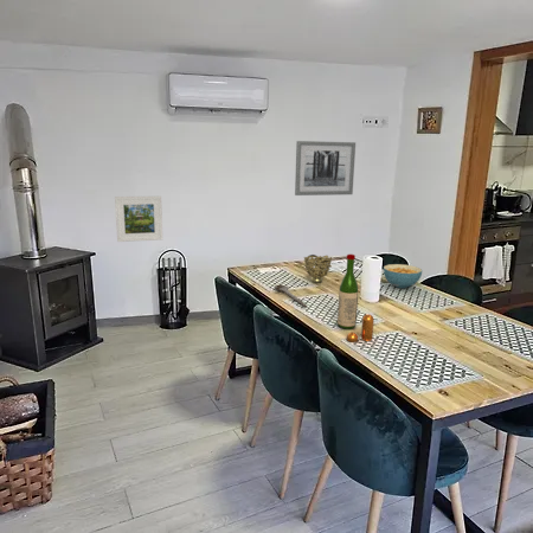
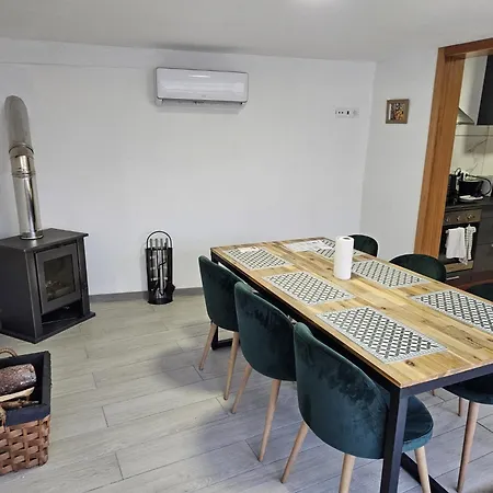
- wine bottle [336,253,359,330]
- cereal bowl [383,263,423,289]
- pepper shaker [346,313,375,343]
- wall art [294,140,357,197]
- wooden spoon [274,284,308,308]
- decorative bowl [303,253,333,284]
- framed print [114,195,163,243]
